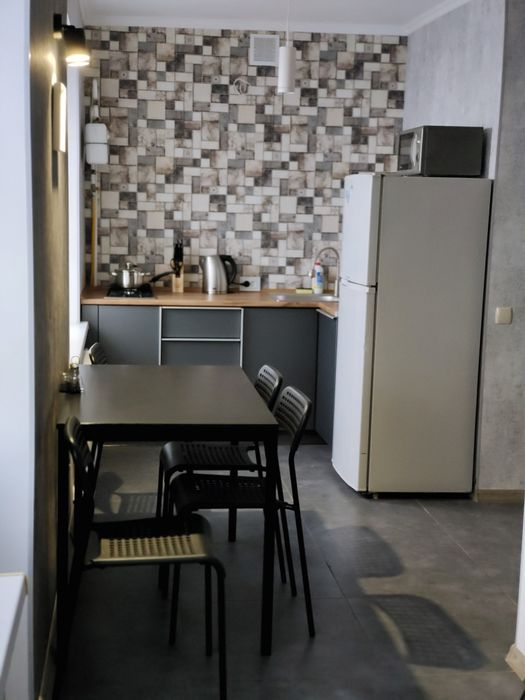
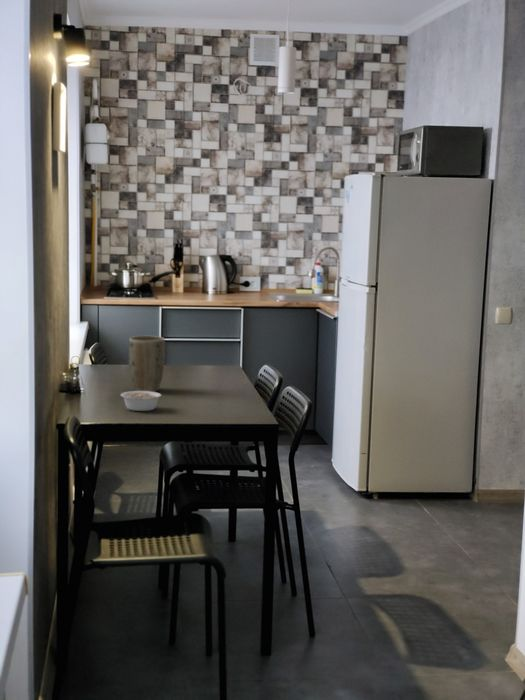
+ legume [120,390,162,412]
+ plant pot [128,335,166,392]
